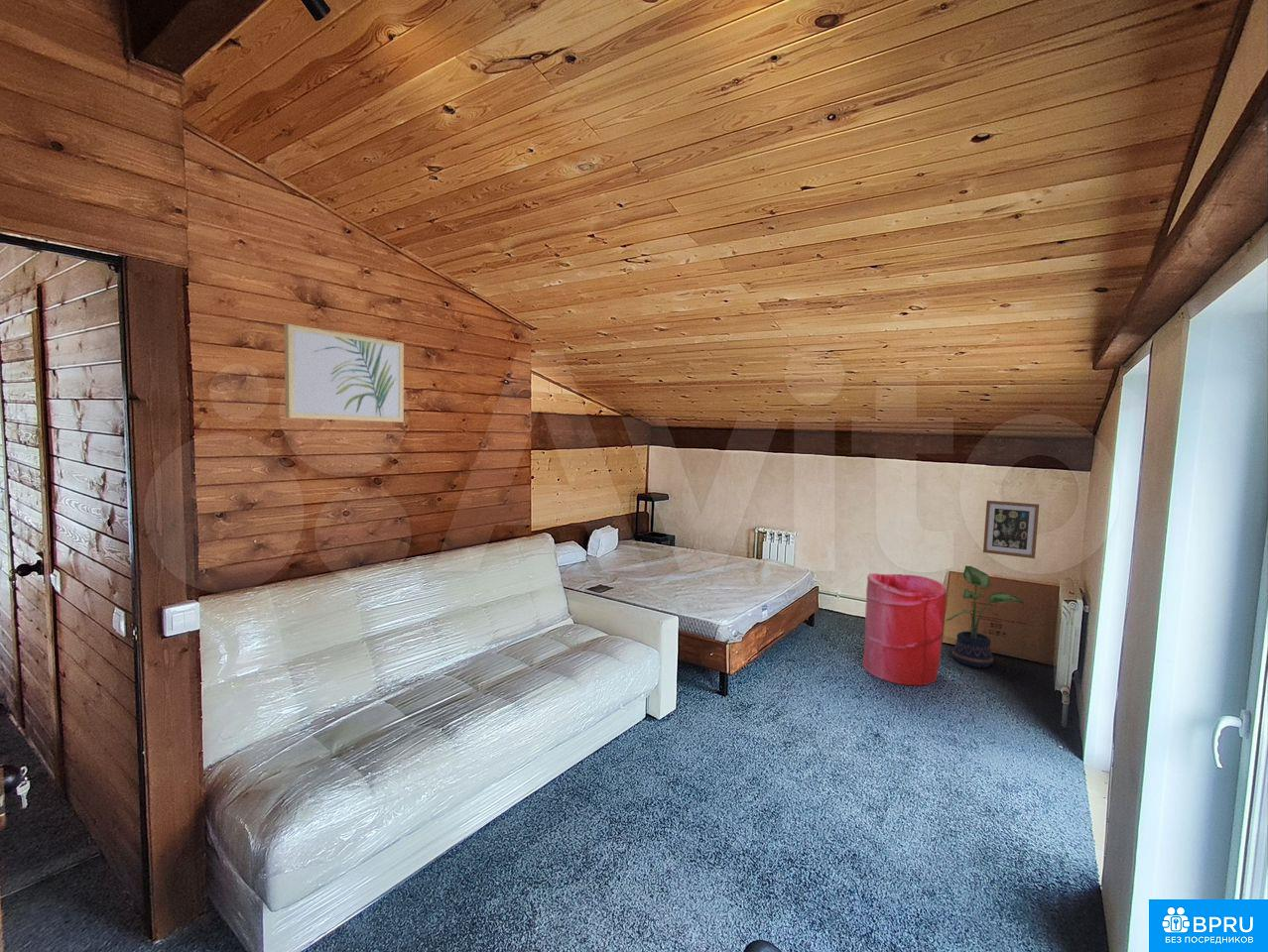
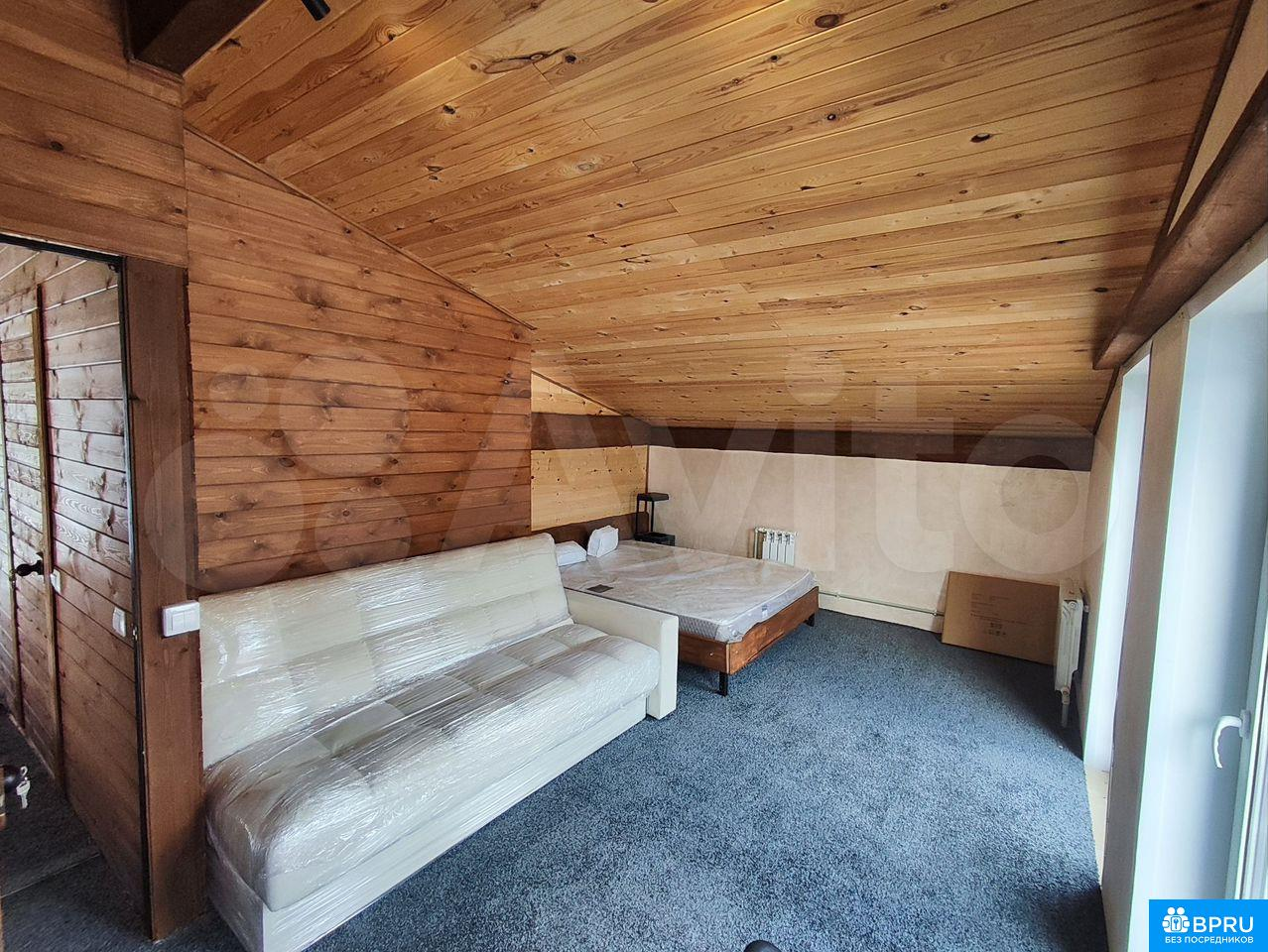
- wall art [283,323,405,423]
- potted plant [946,565,1025,668]
- laundry hamper [861,572,948,686]
- wall art [982,500,1040,559]
